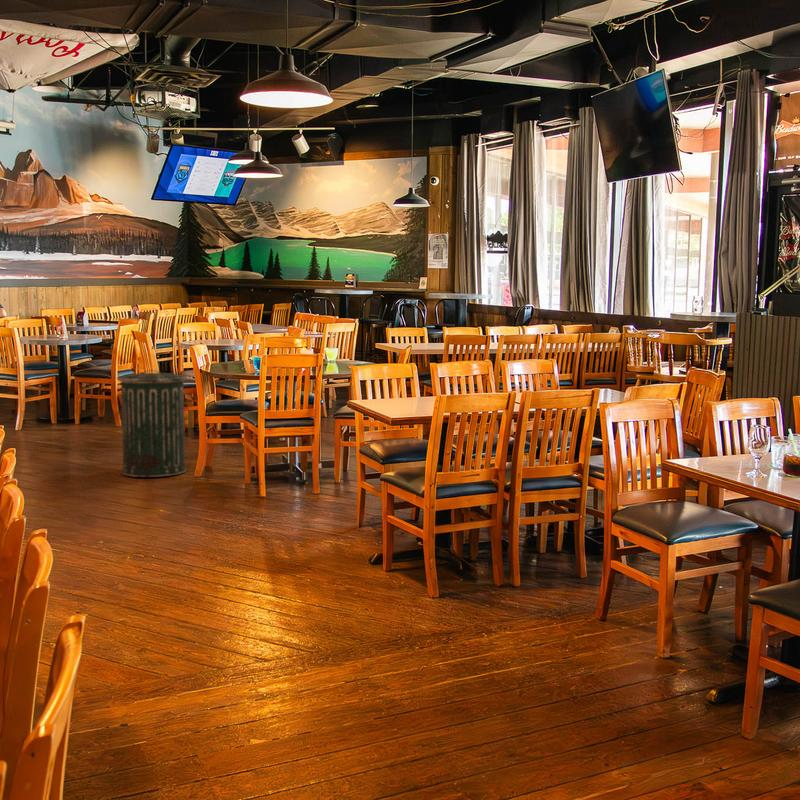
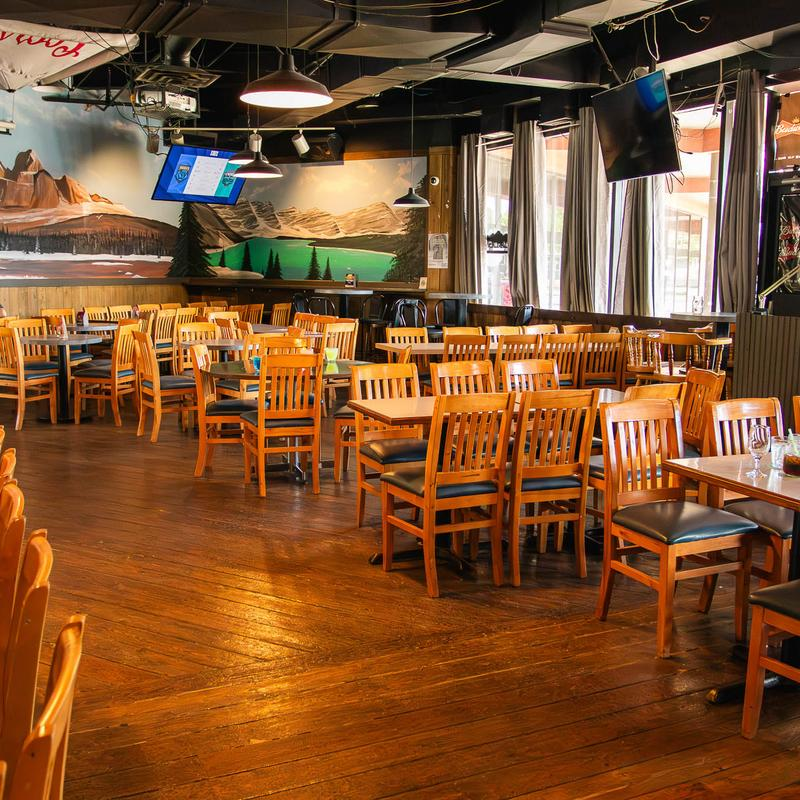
- trash can [116,369,188,478]
